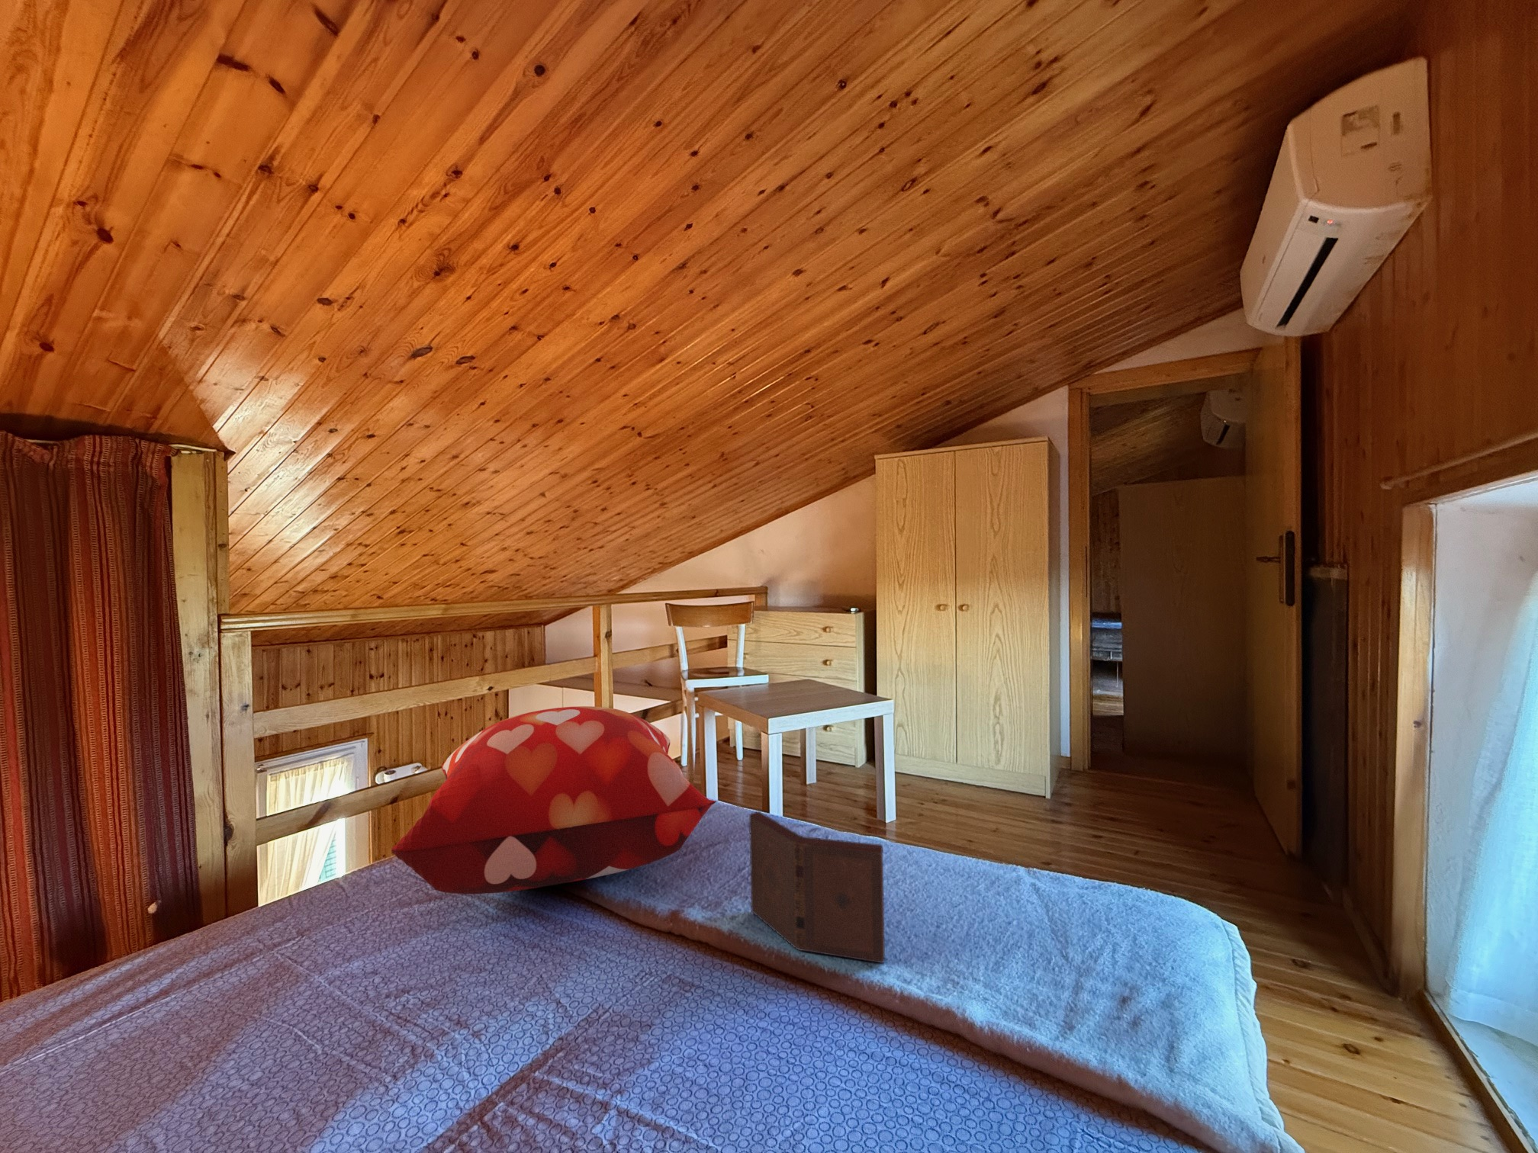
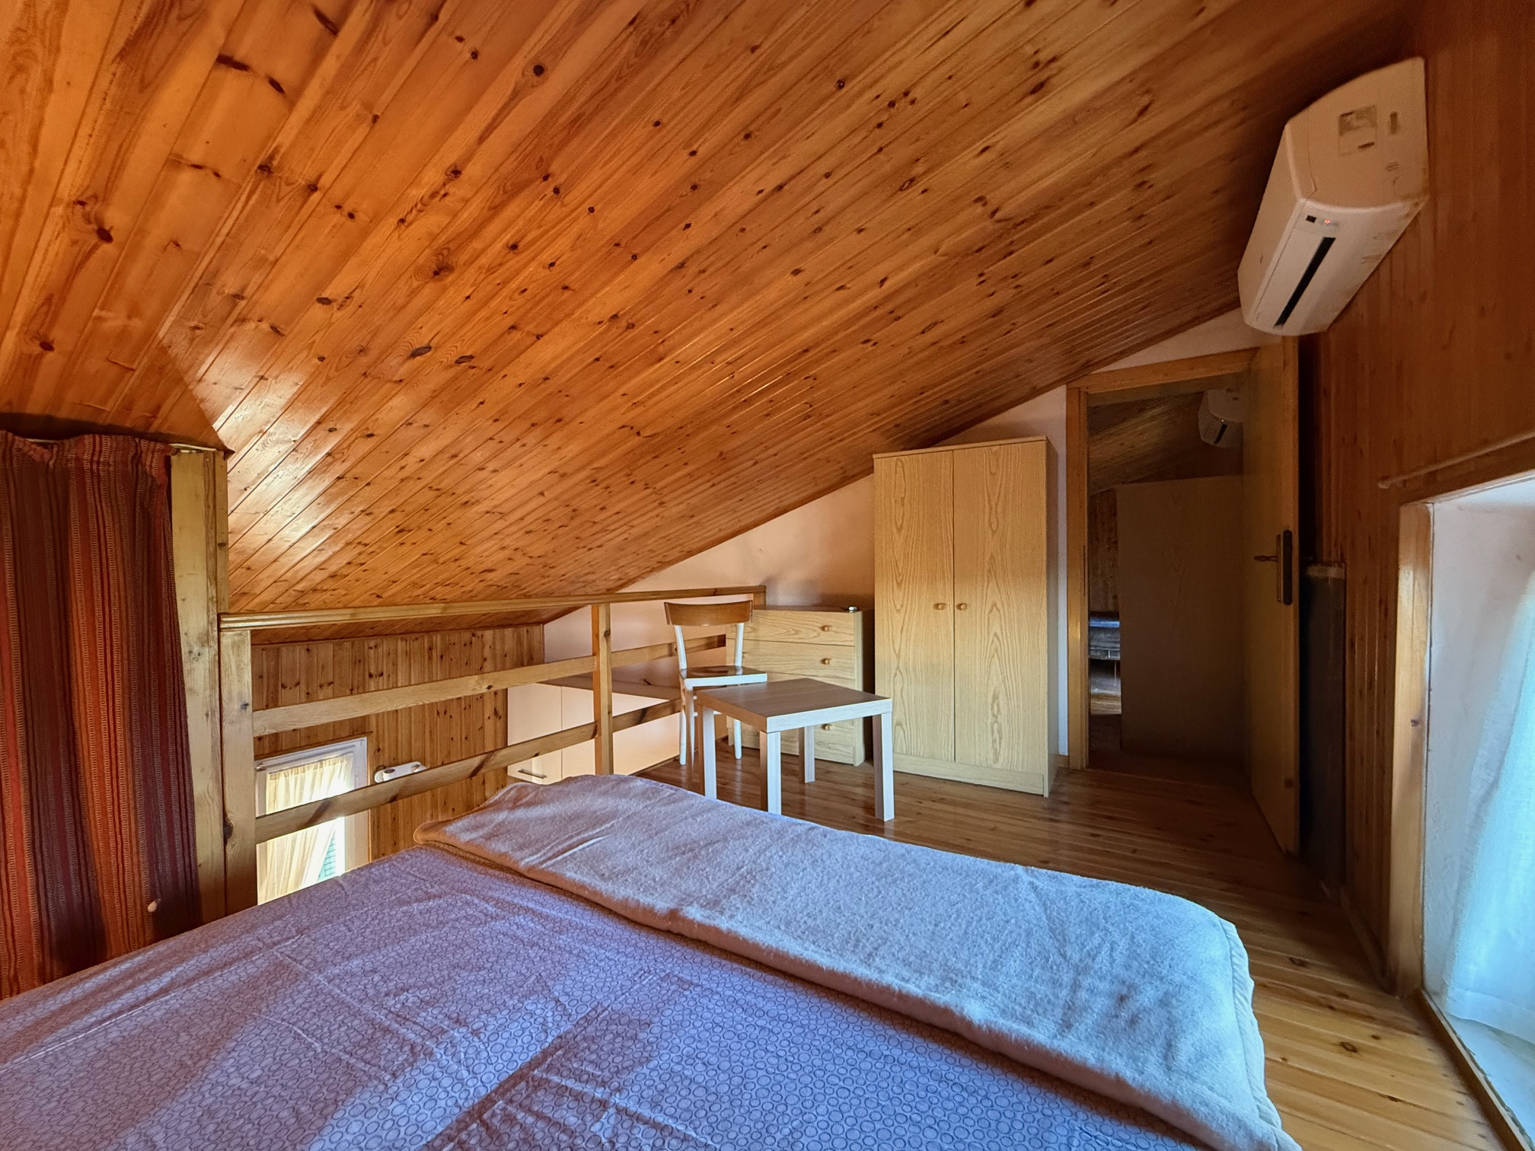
- hardback book [748,810,885,964]
- decorative pillow [391,705,717,895]
